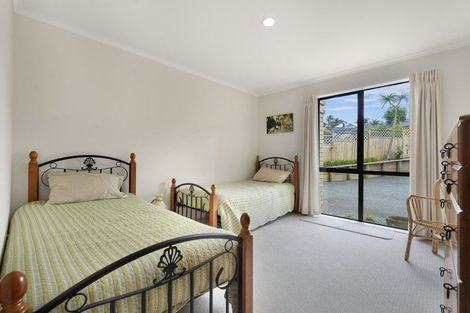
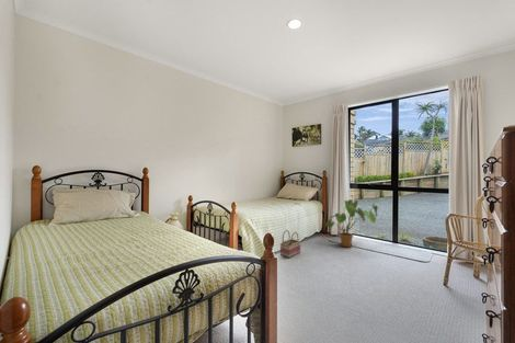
+ basket [279,229,301,259]
+ house plant [325,198,379,248]
